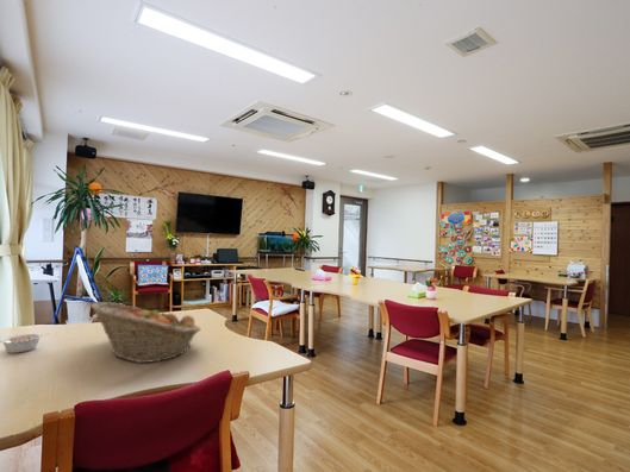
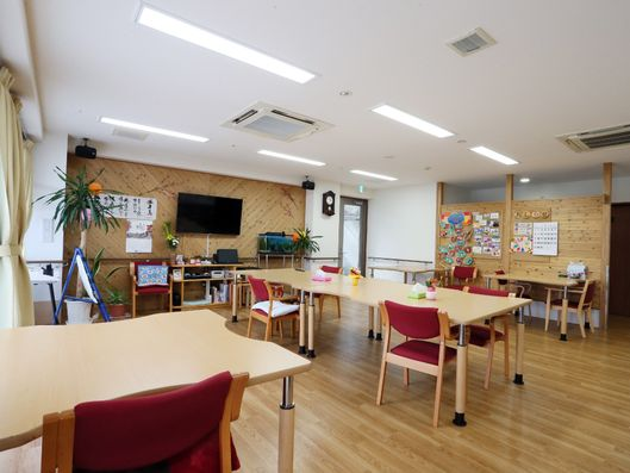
- fruit basket [89,301,201,364]
- legume [0,332,50,354]
